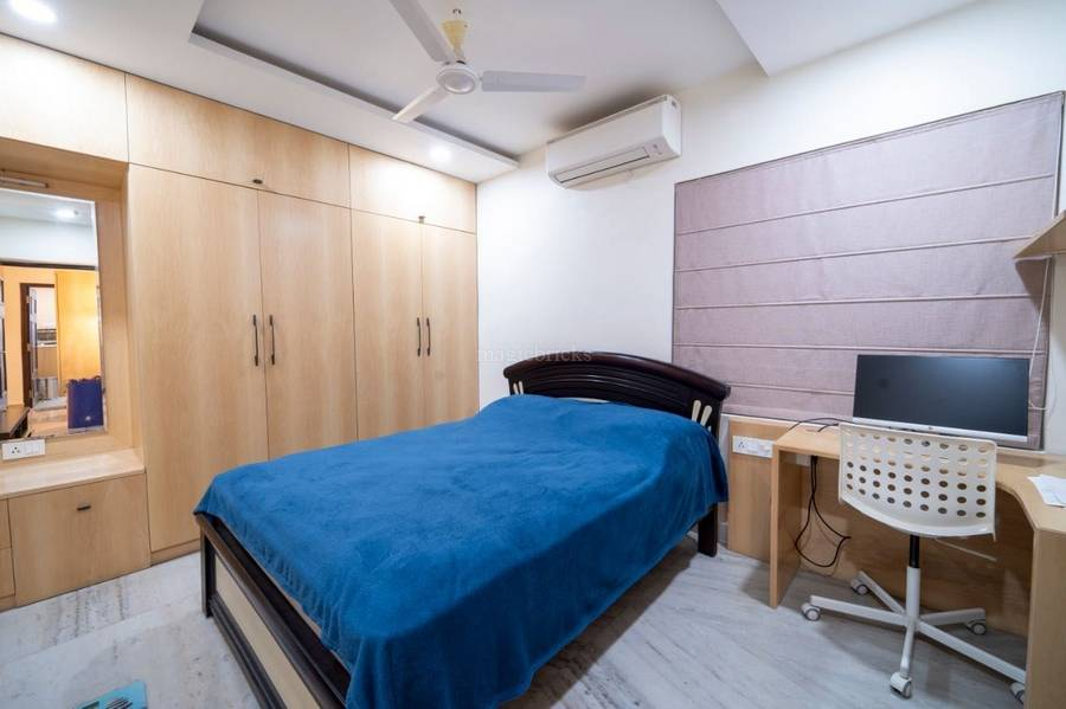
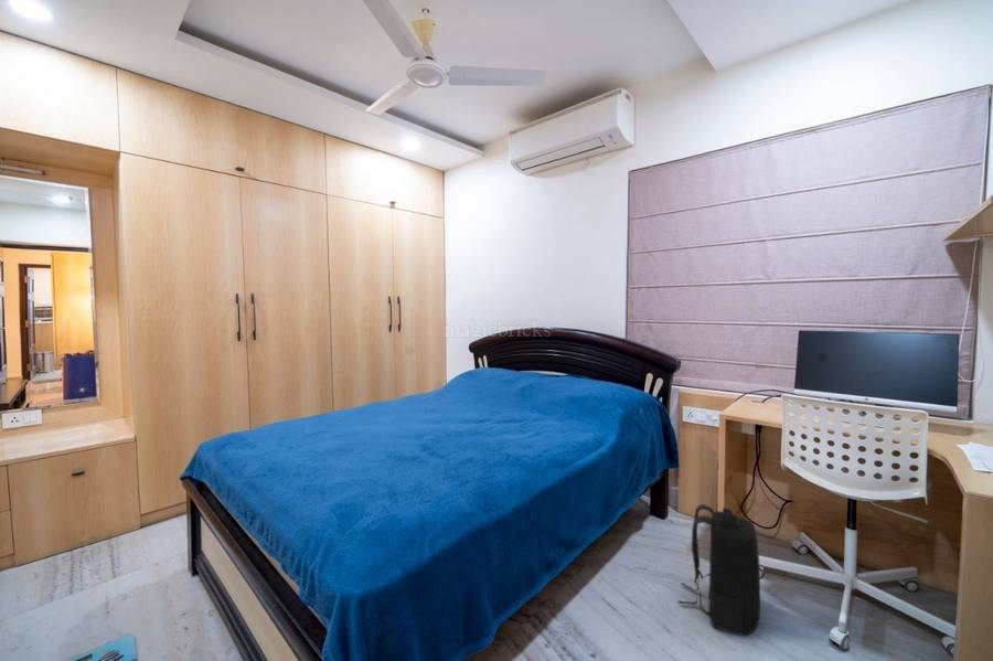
+ backpack [677,503,761,638]
